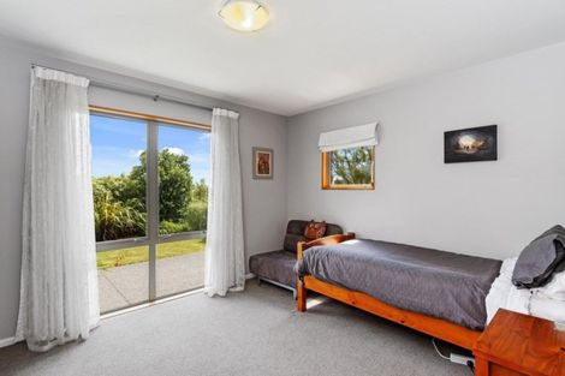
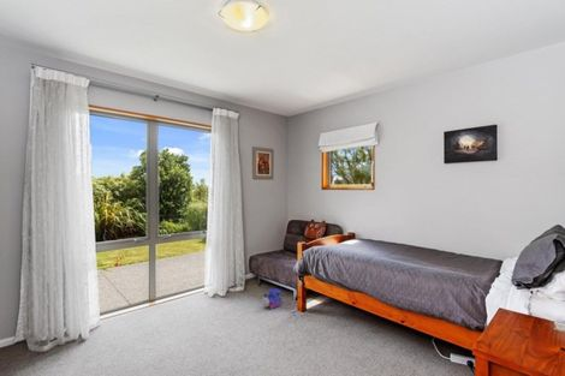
+ toy train [261,287,282,310]
